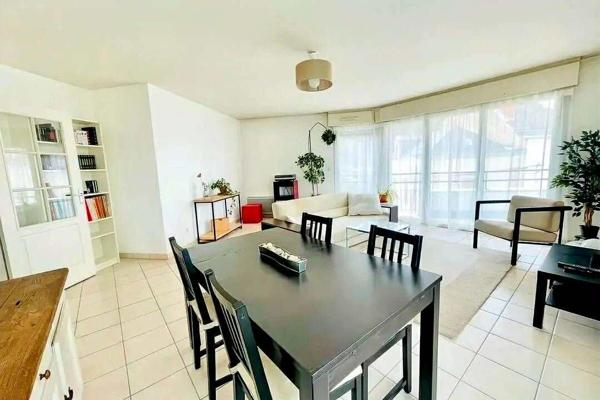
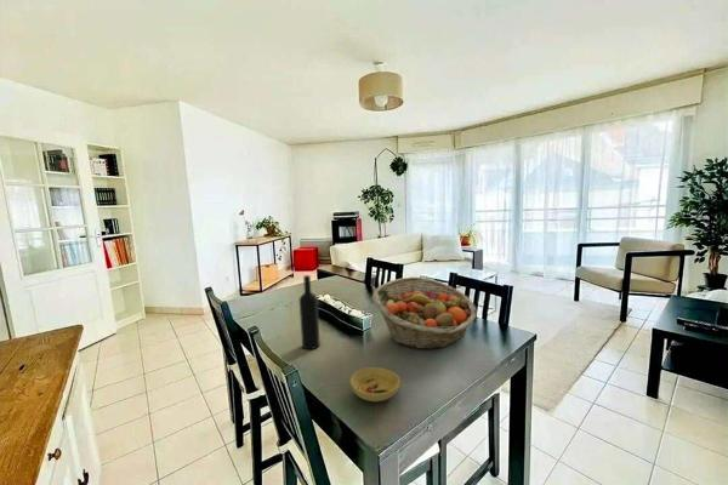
+ wine bottle [298,274,322,350]
+ fruit basket [371,276,478,350]
+ bowl [349,366,402,403]
